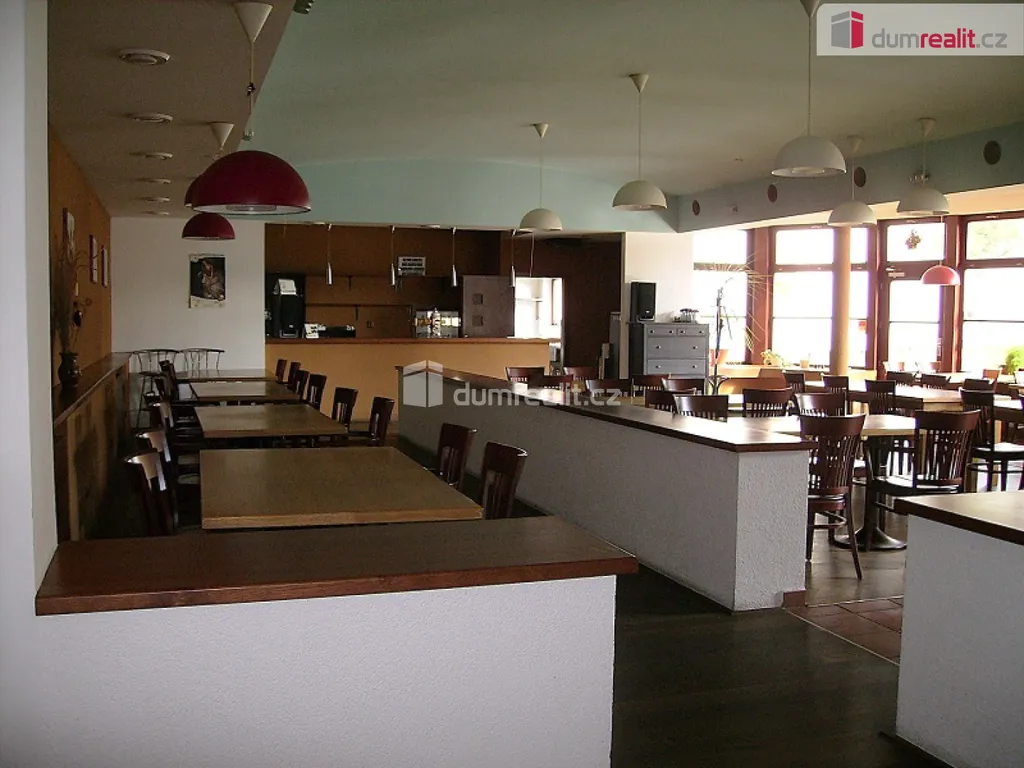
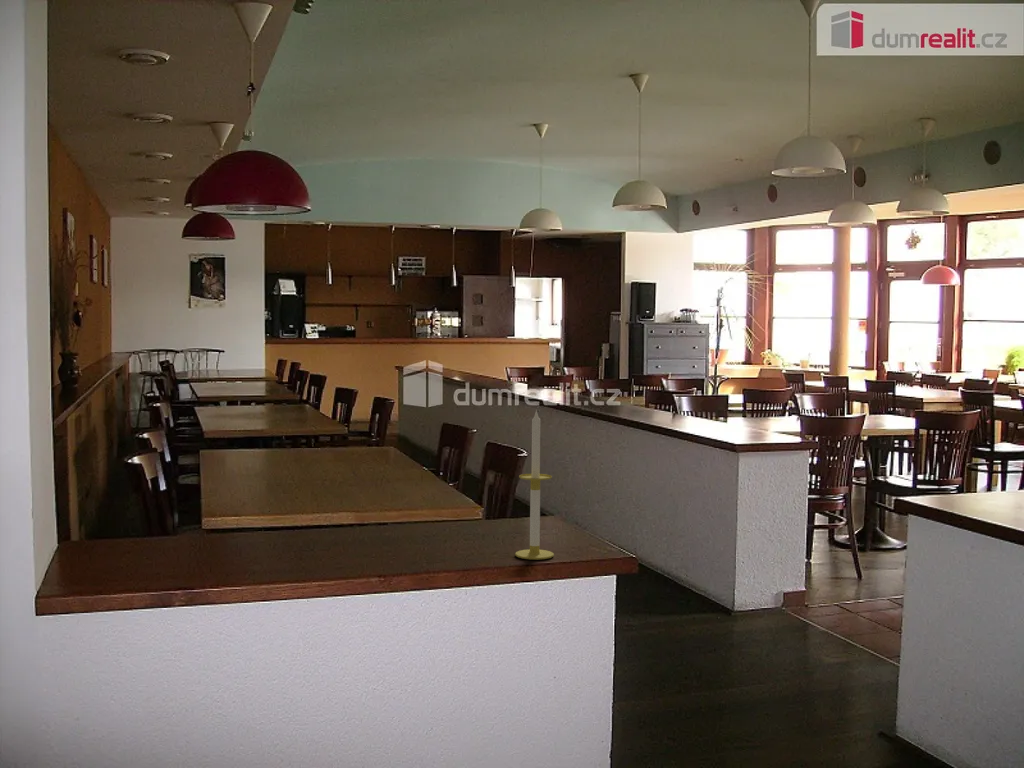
+ candle [514,409,555,561]
